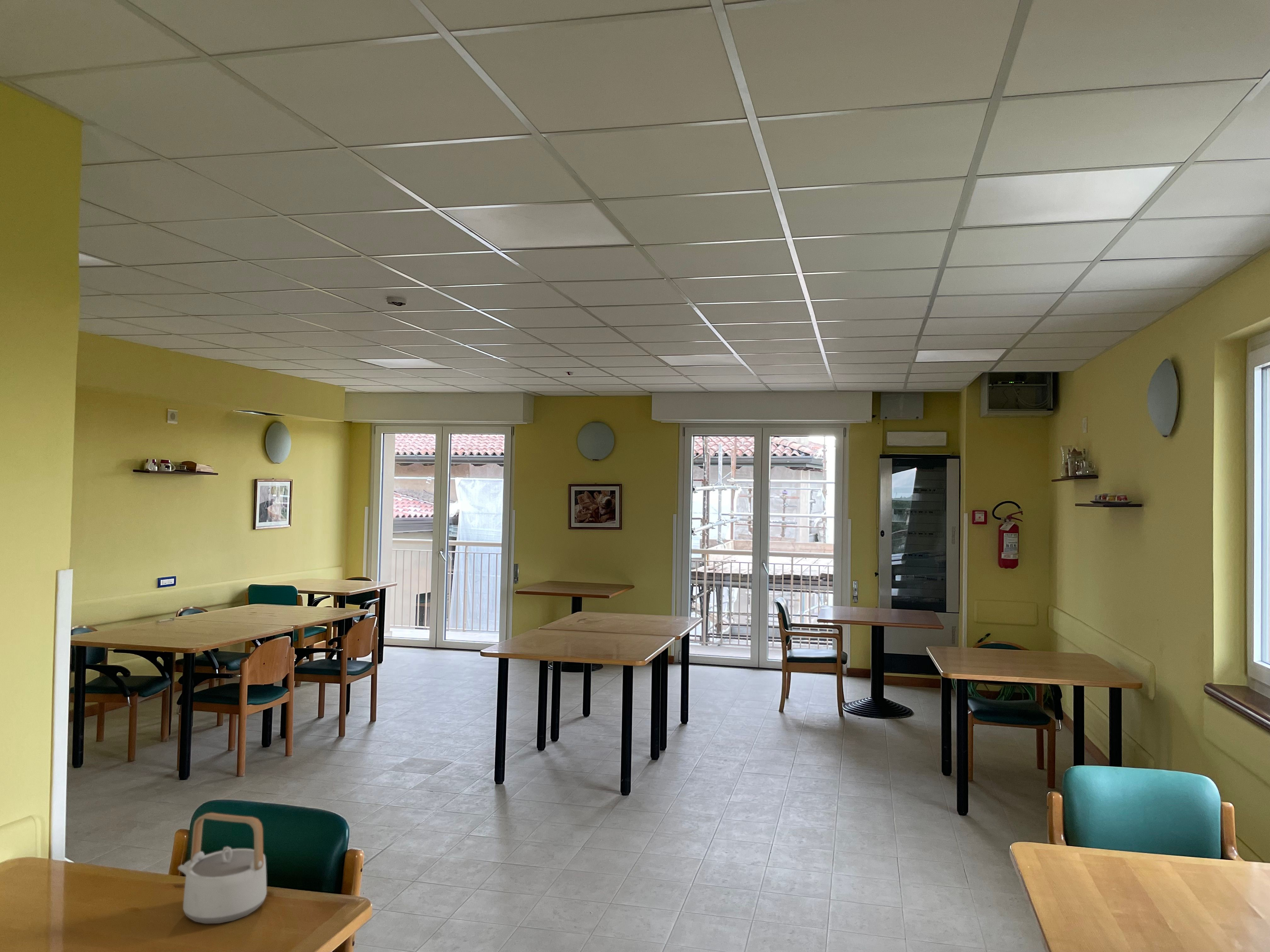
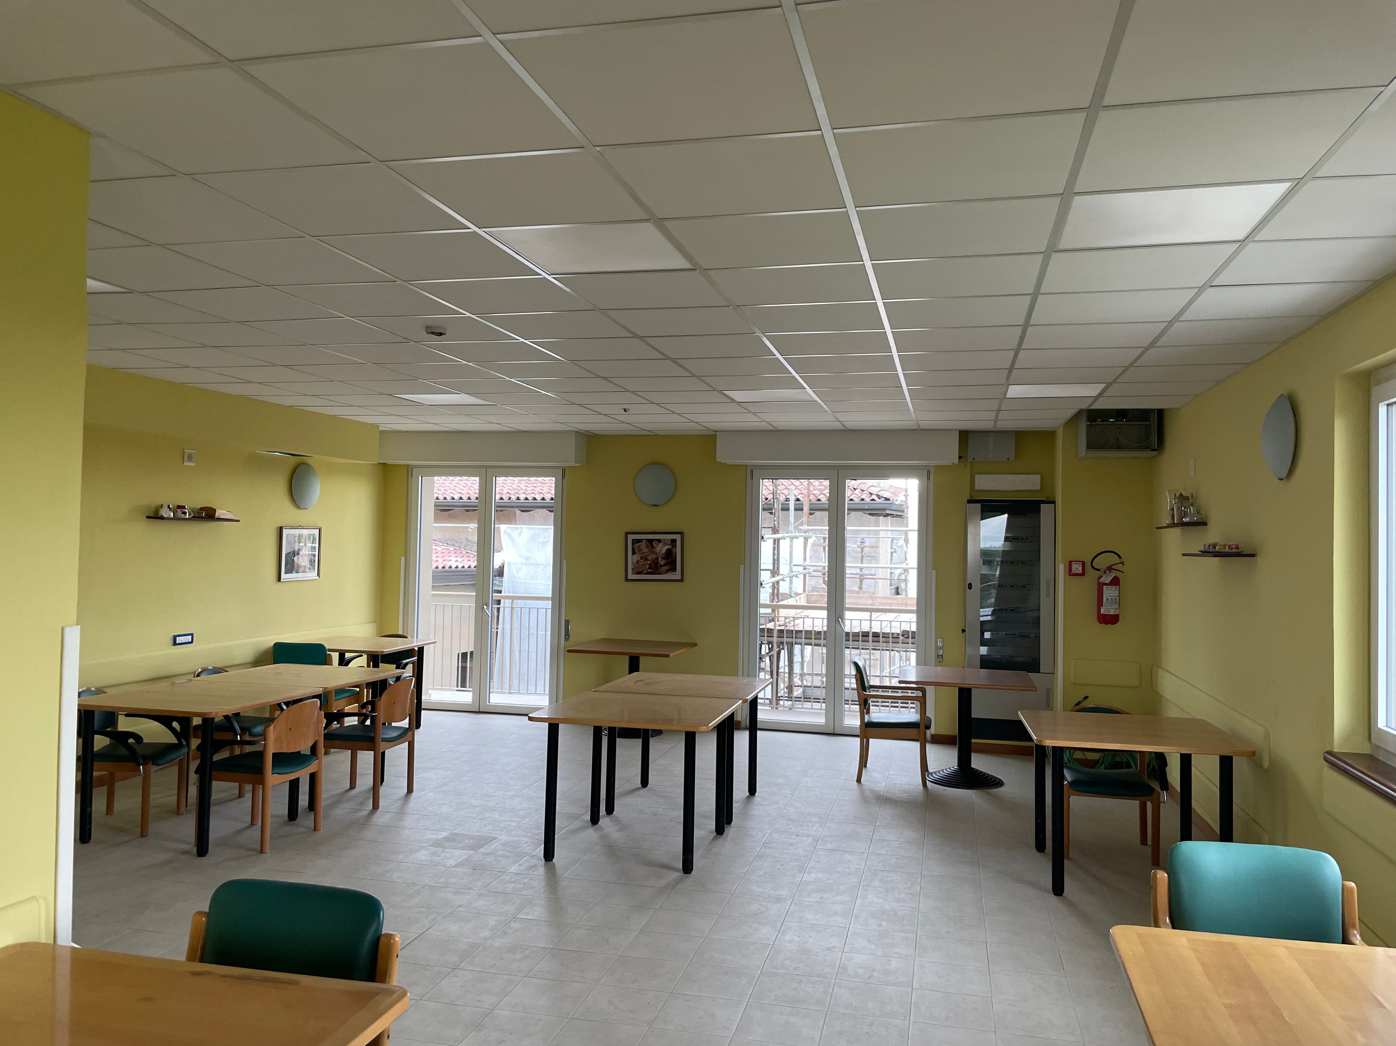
- teapot [177,812,267,924]
